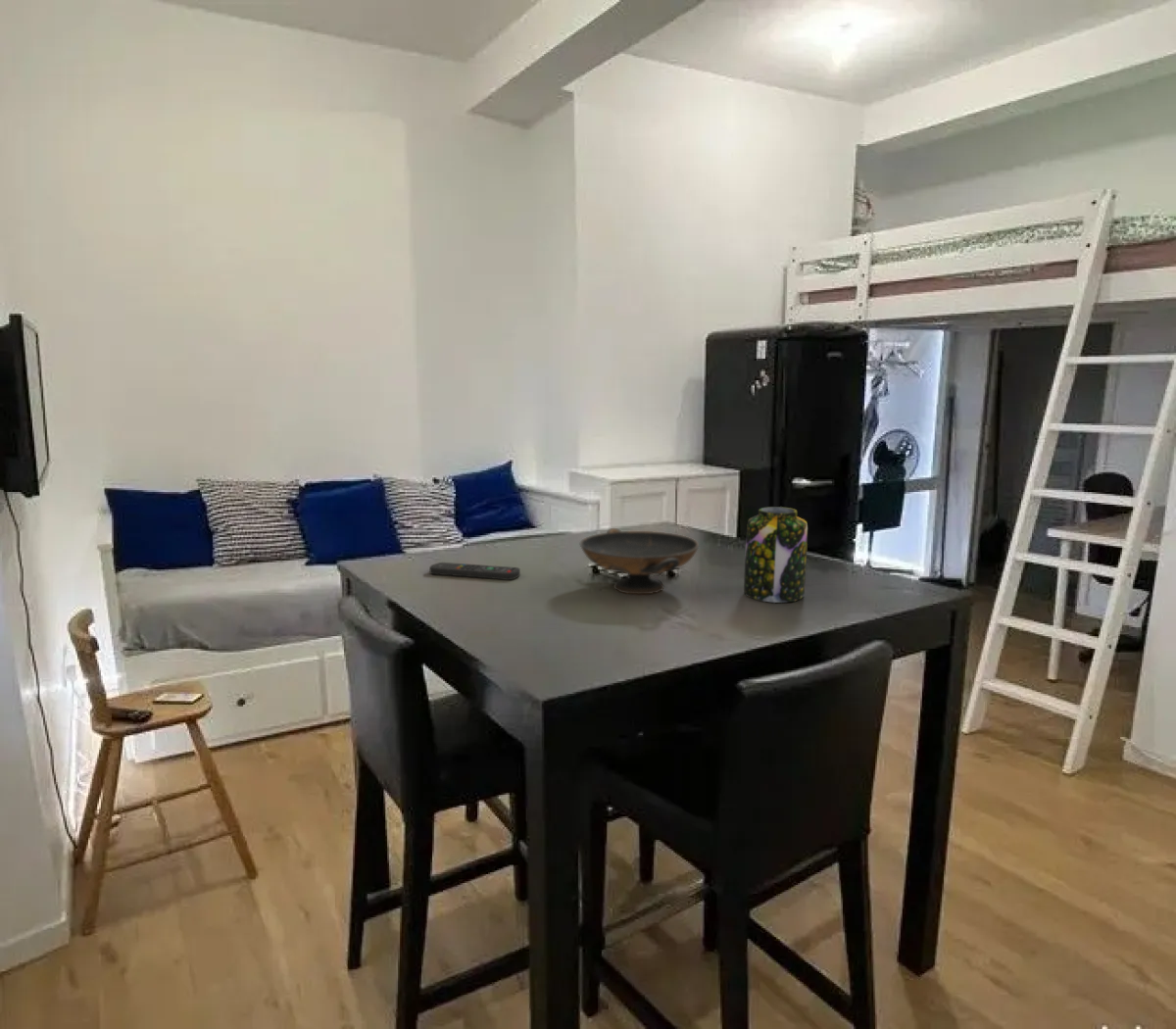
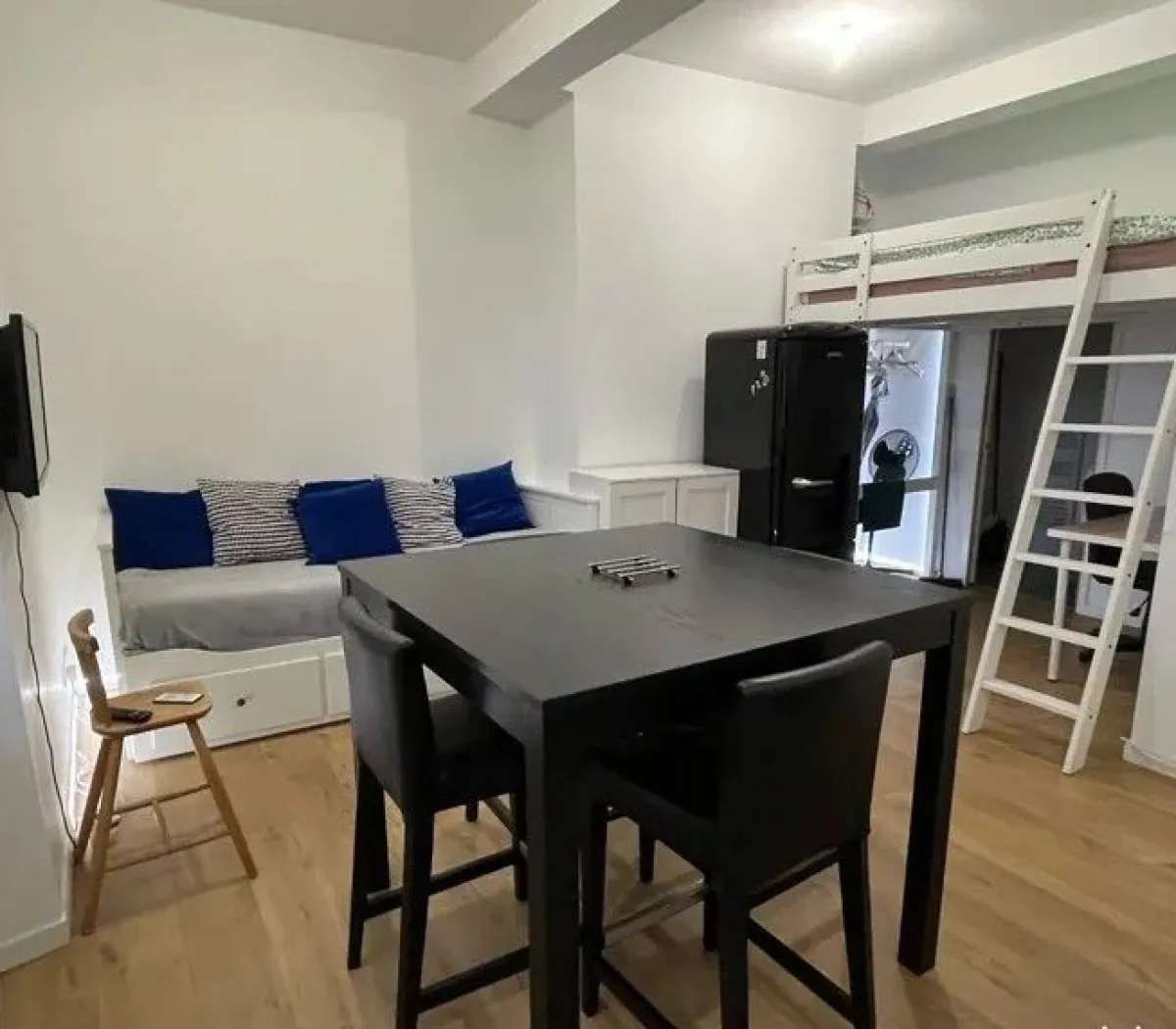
- remote control [428,562,521,581]
- jar [743,506,809,604]
- decorative bowl [579,527,700,595]
